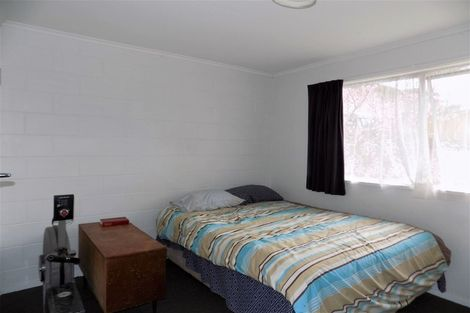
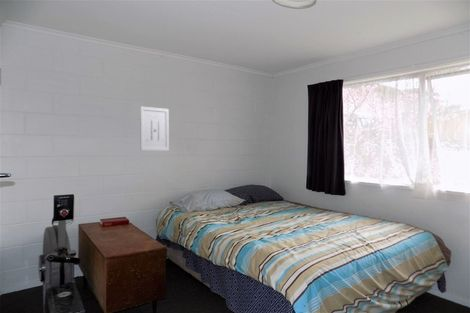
+ wall art [139,106,170,152]
